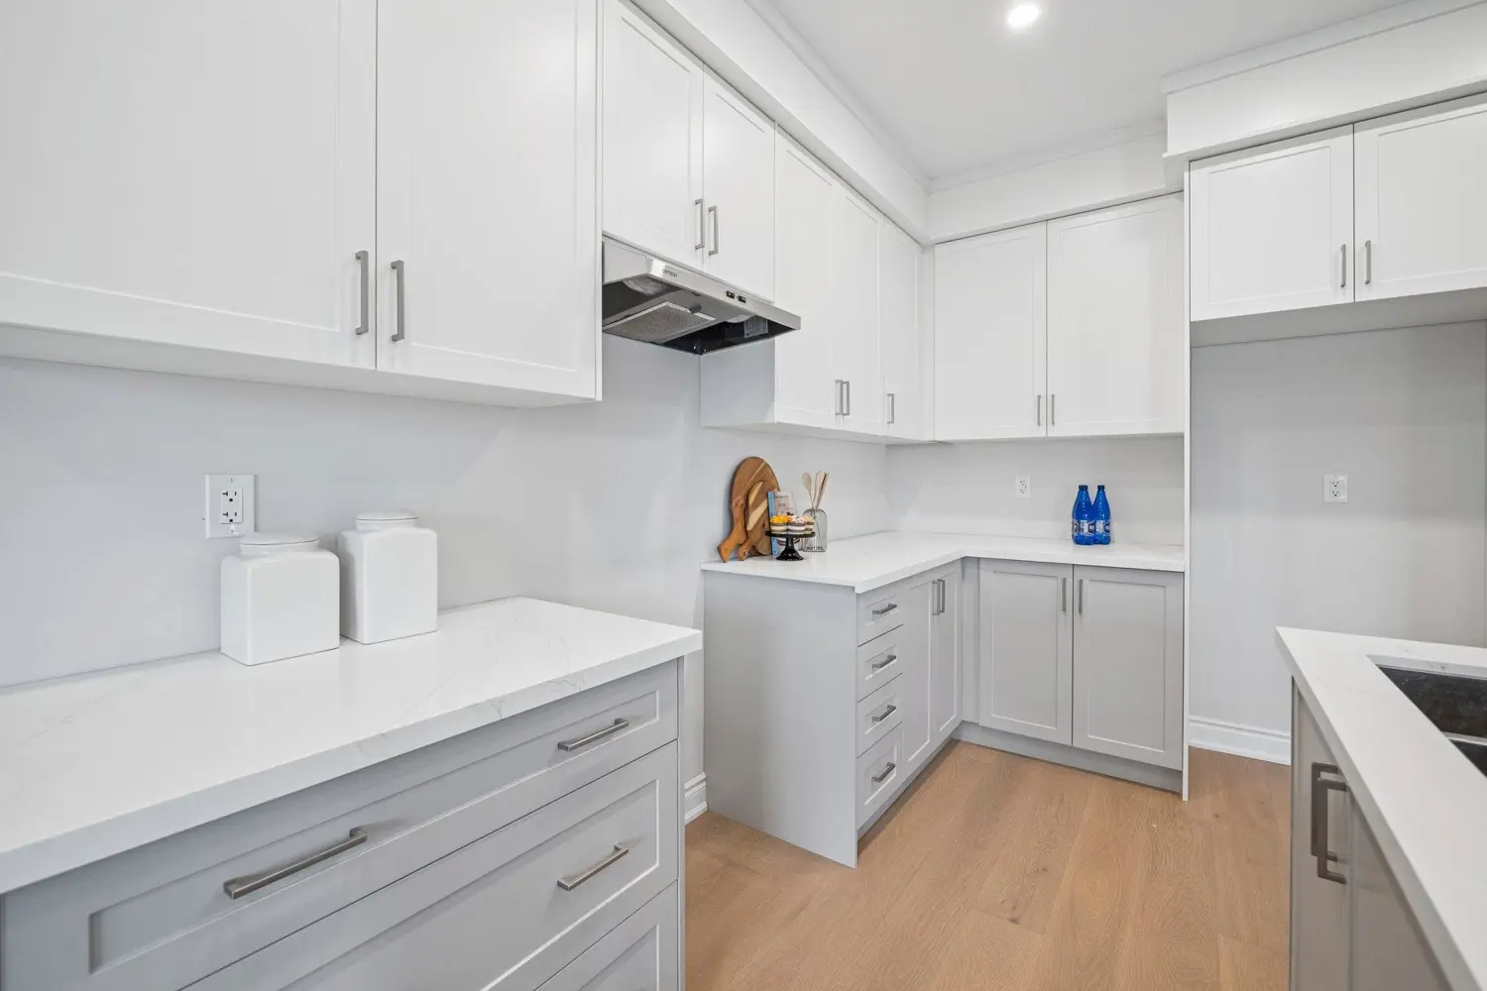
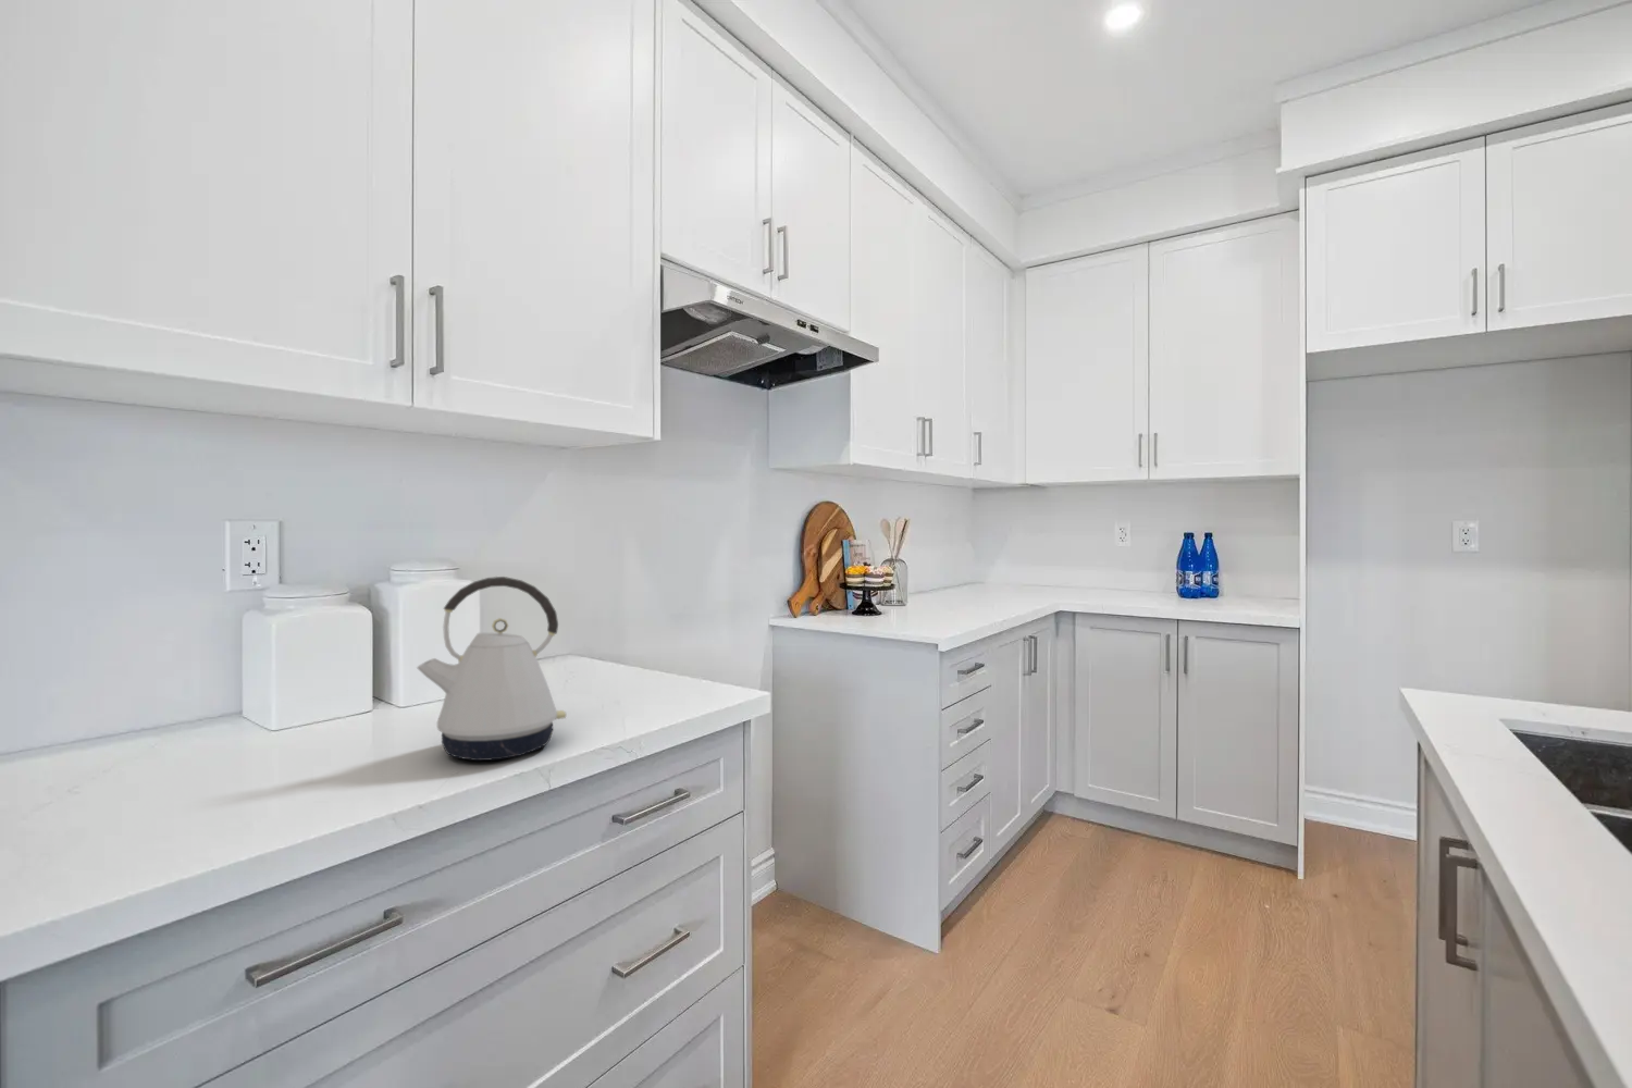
+ kettle [415,576,568,761]
